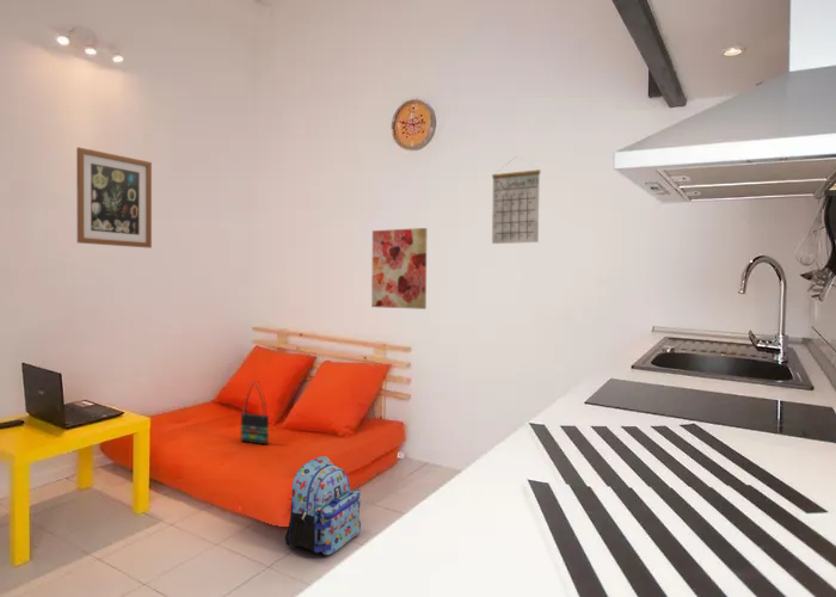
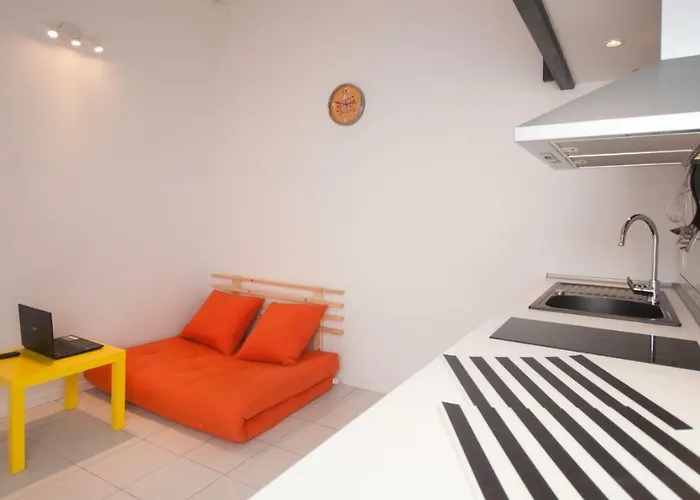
- calendar [491,155,542,245]
- backpack [284,455,362,556]
- wall art [370,227,428,310]
- wall art [75,146,153,250]
- tote bag [240,380,271,445]
